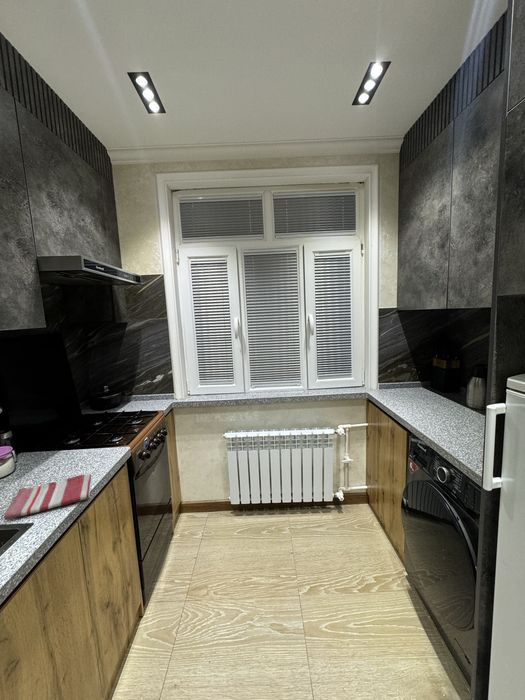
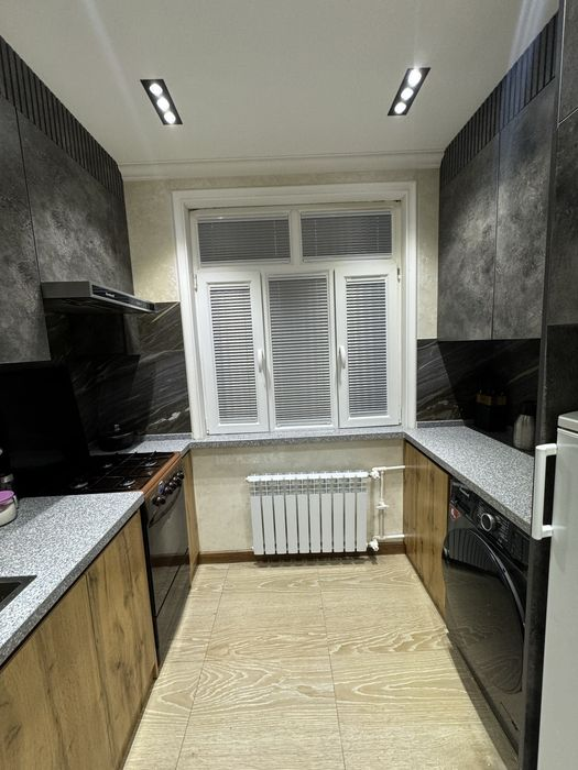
- dish towel [3,473,93,521]
